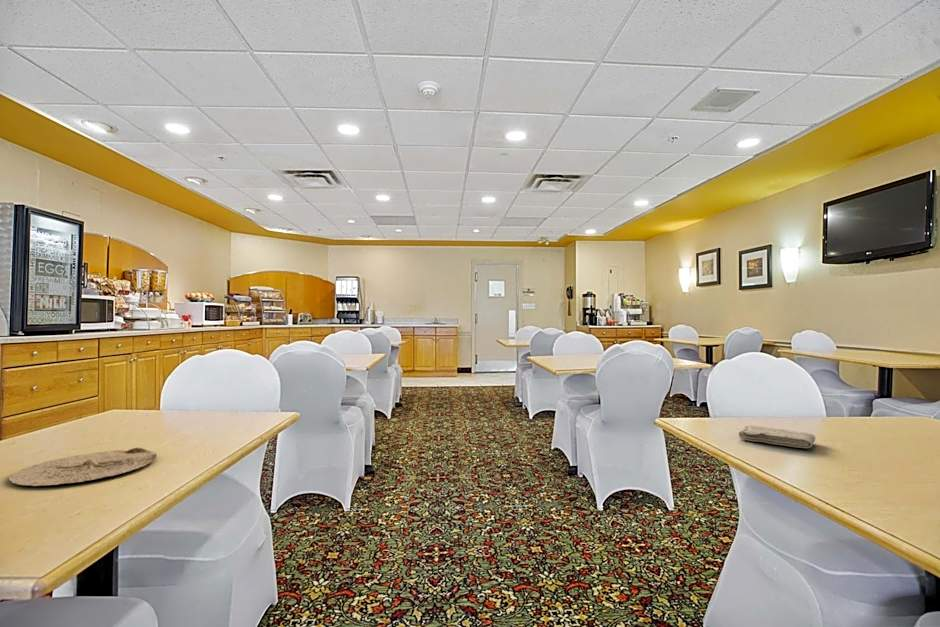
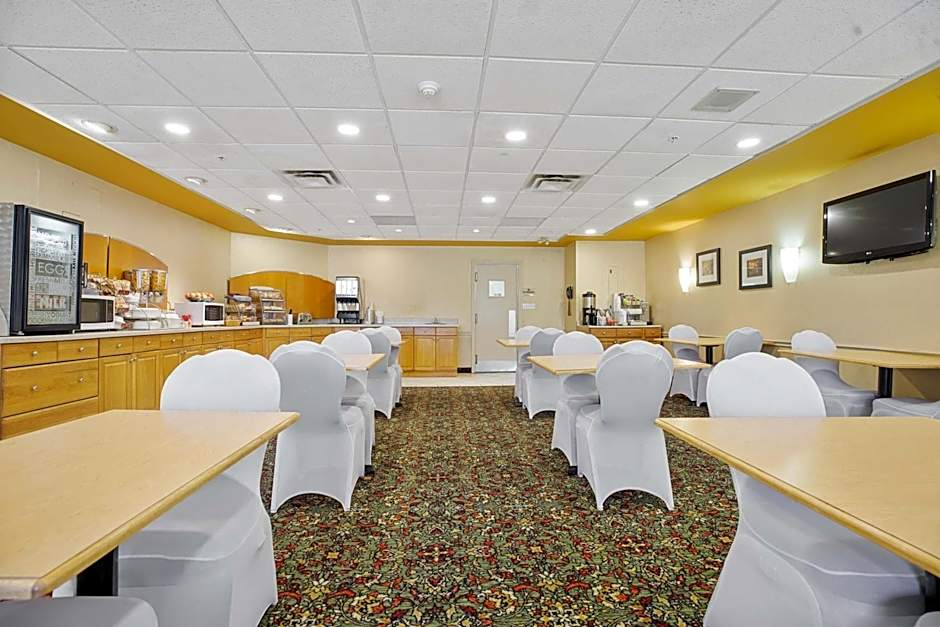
- washcloth [738,425,816,449]
- plate [8,447,158,487]
